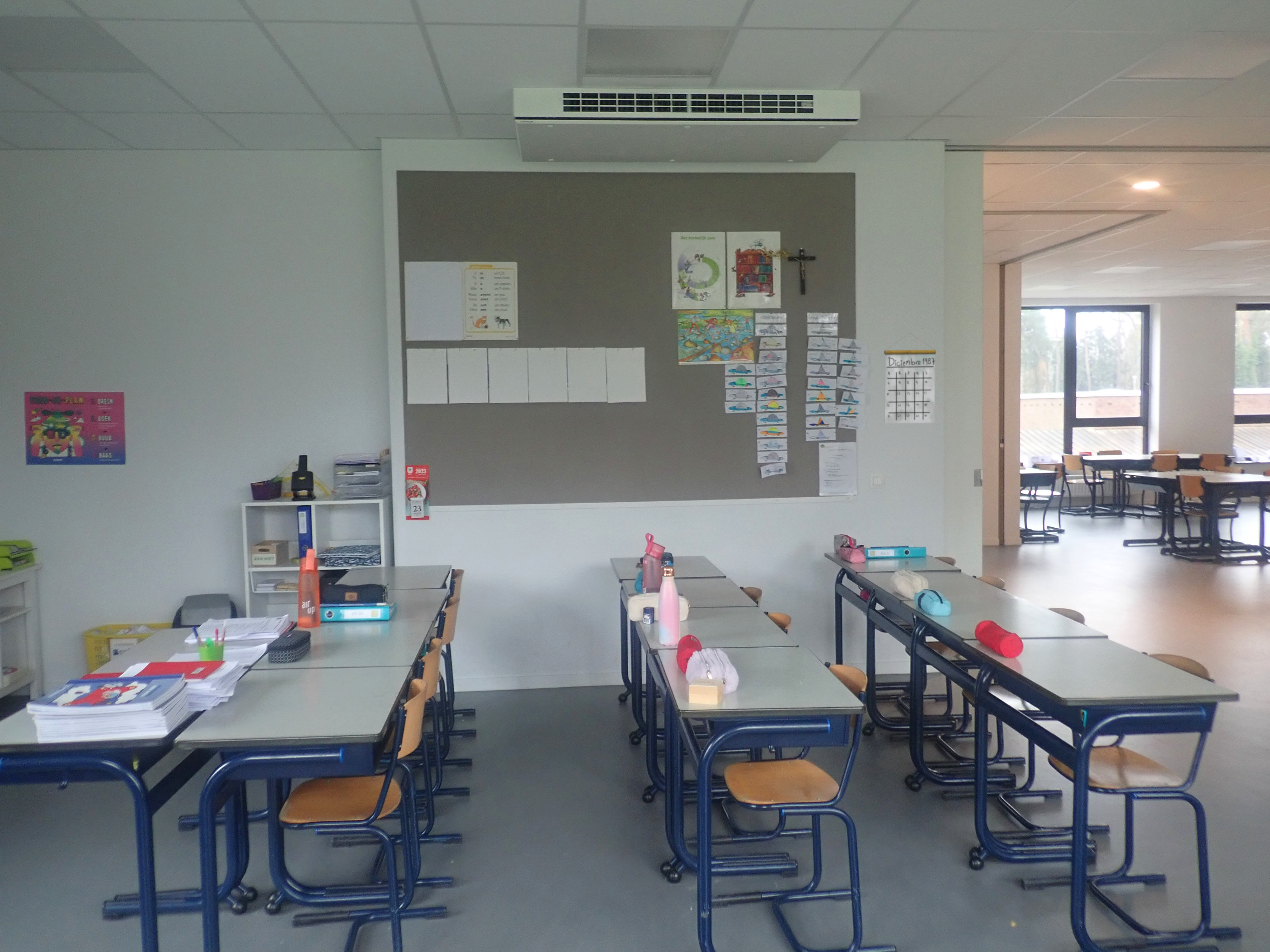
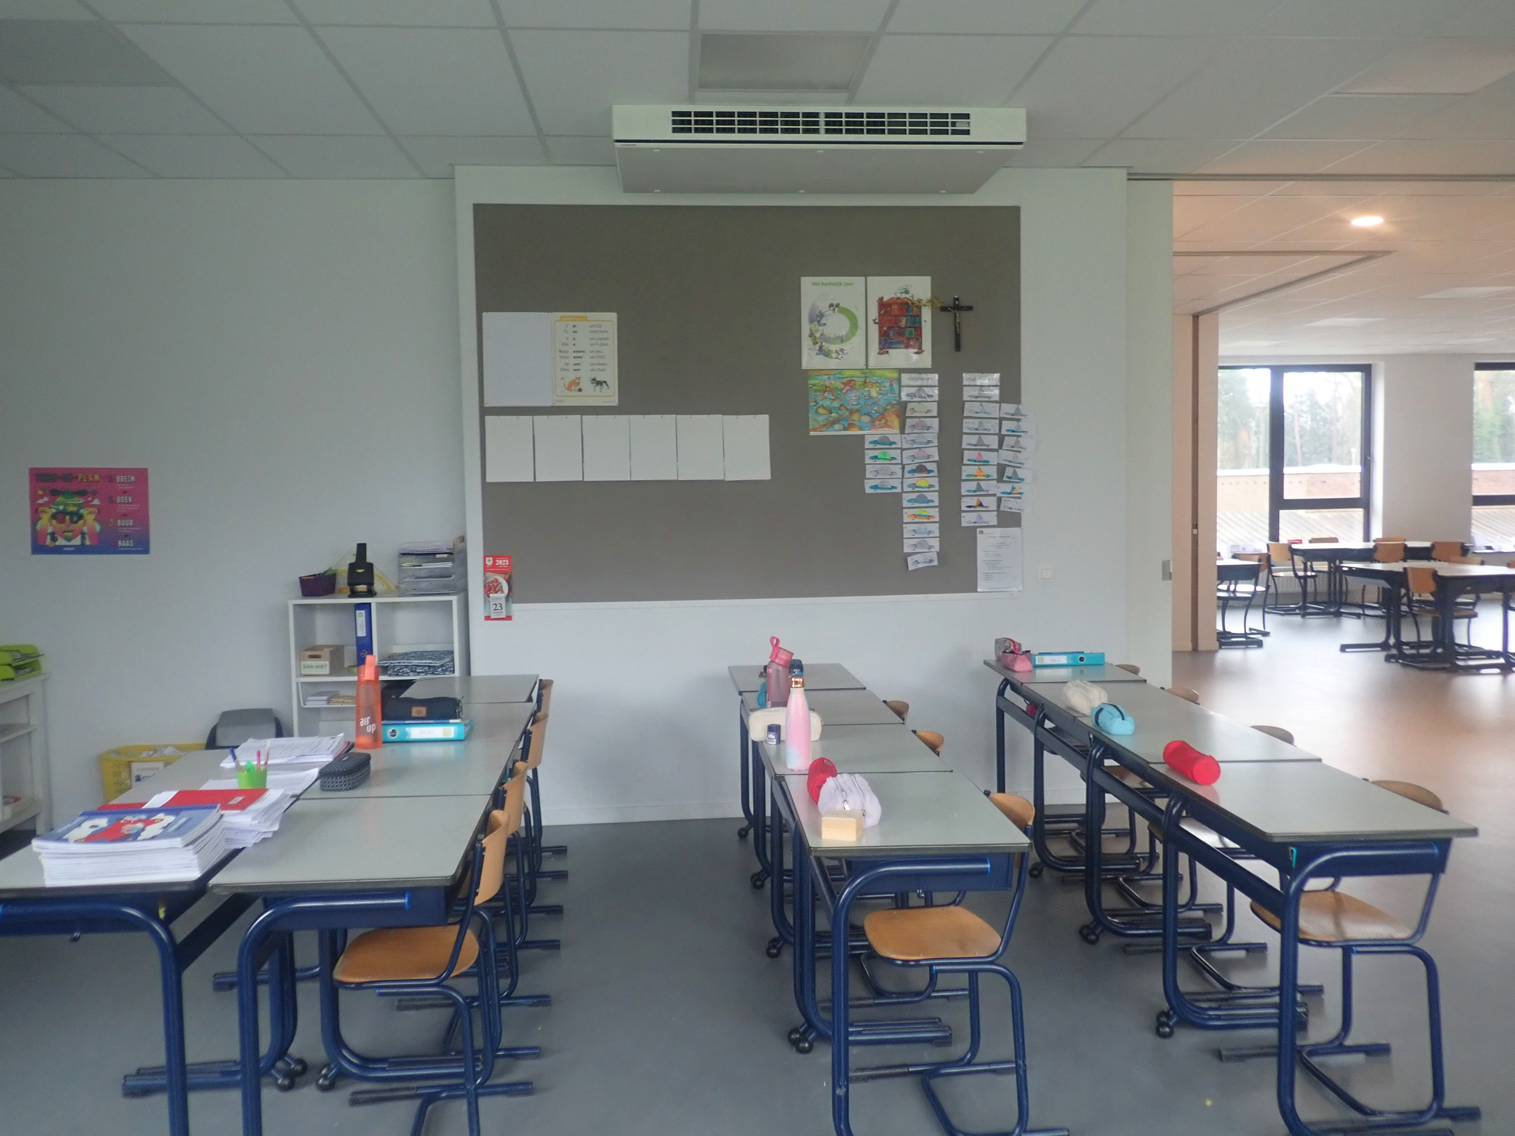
- calendar [884,333,937,424]
